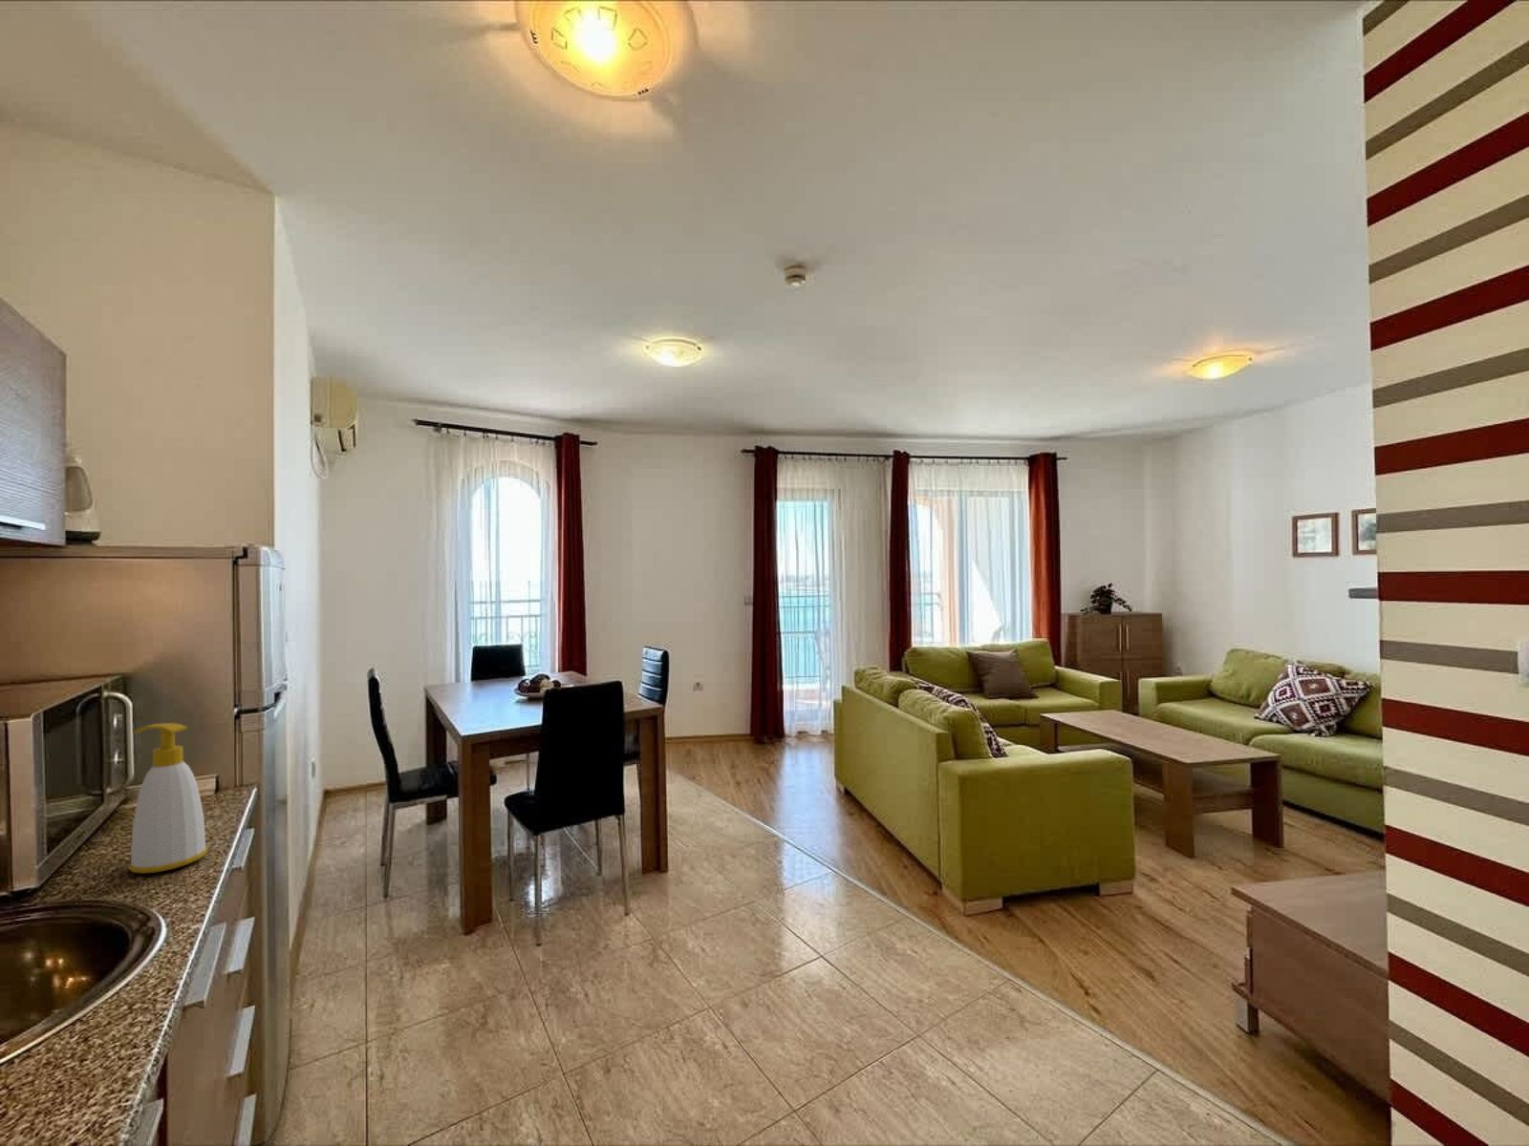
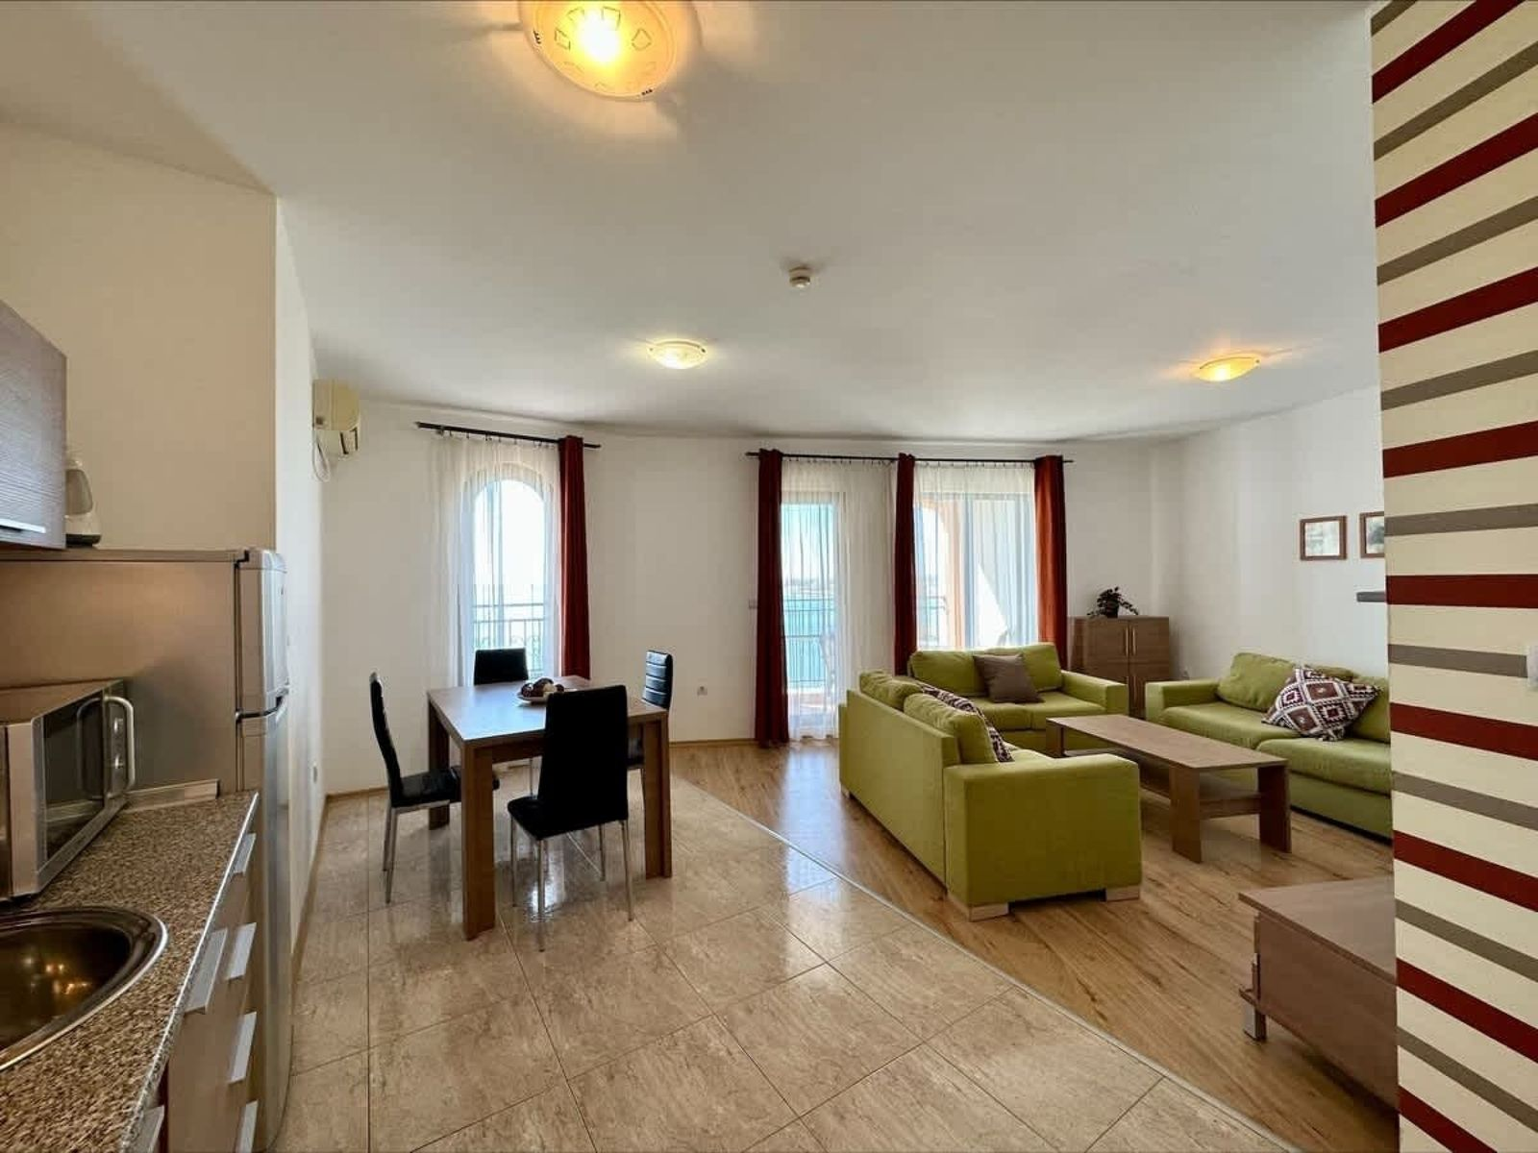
- soap bottle [128,722,208,874]
